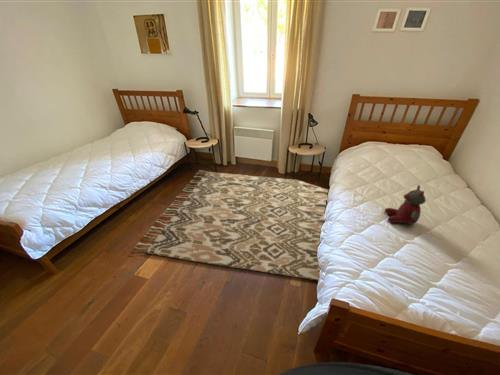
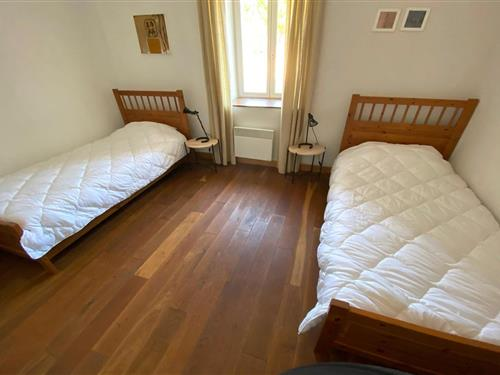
- stuffed bear [384,184,426,225]
- rug [130,169,329,282]
